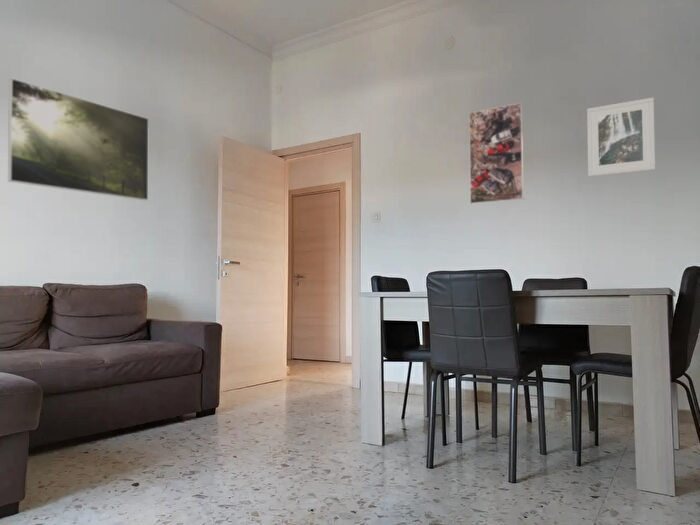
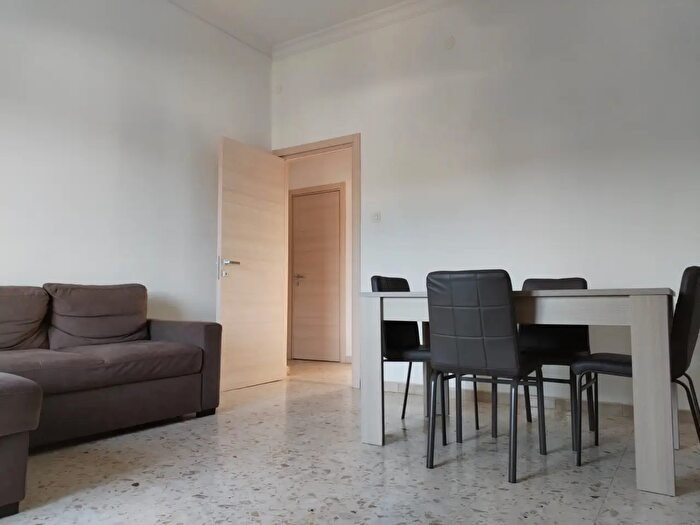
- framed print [468,102,525,205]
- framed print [7,77,150,202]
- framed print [586,97,656,178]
